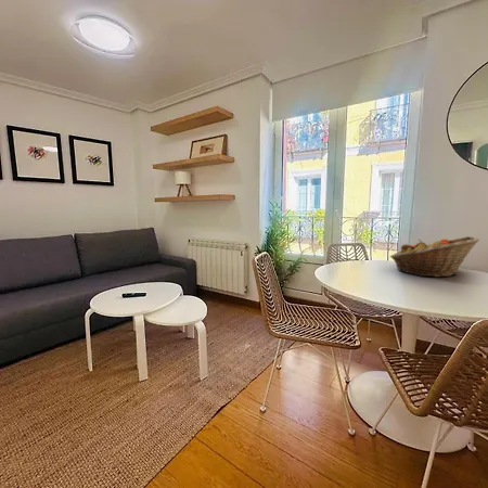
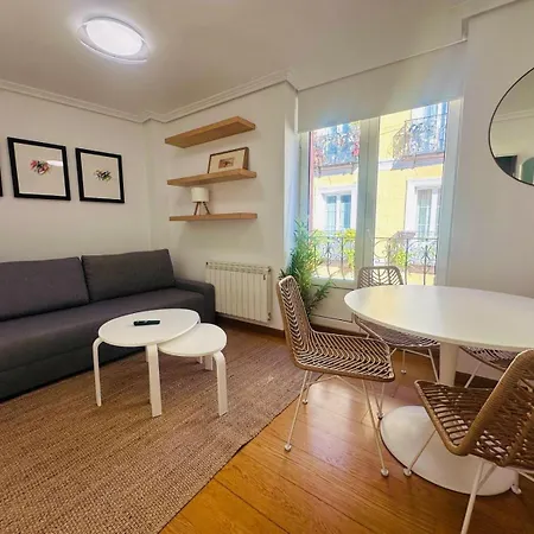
- fruit basket [389,235,480,278]
